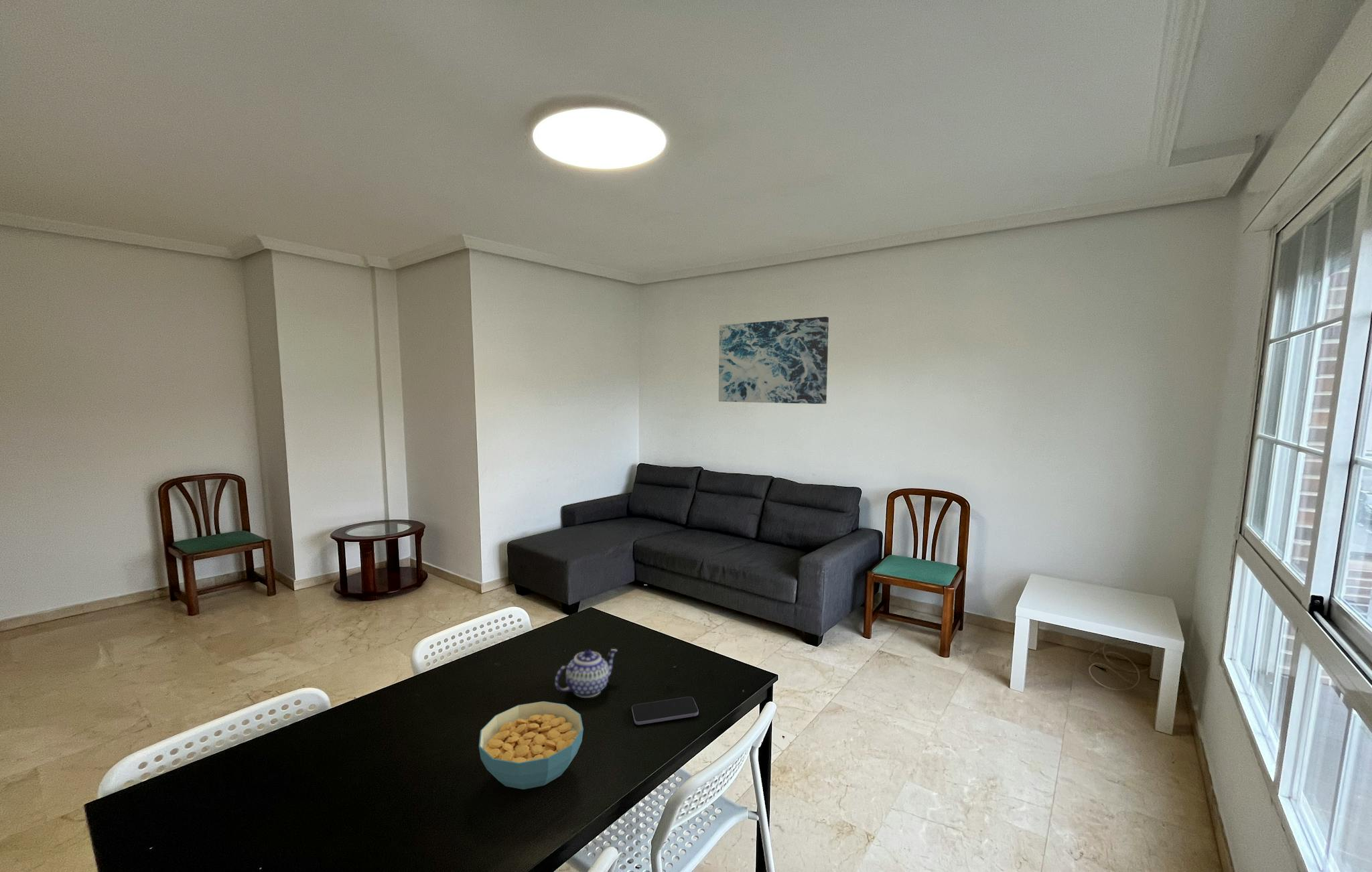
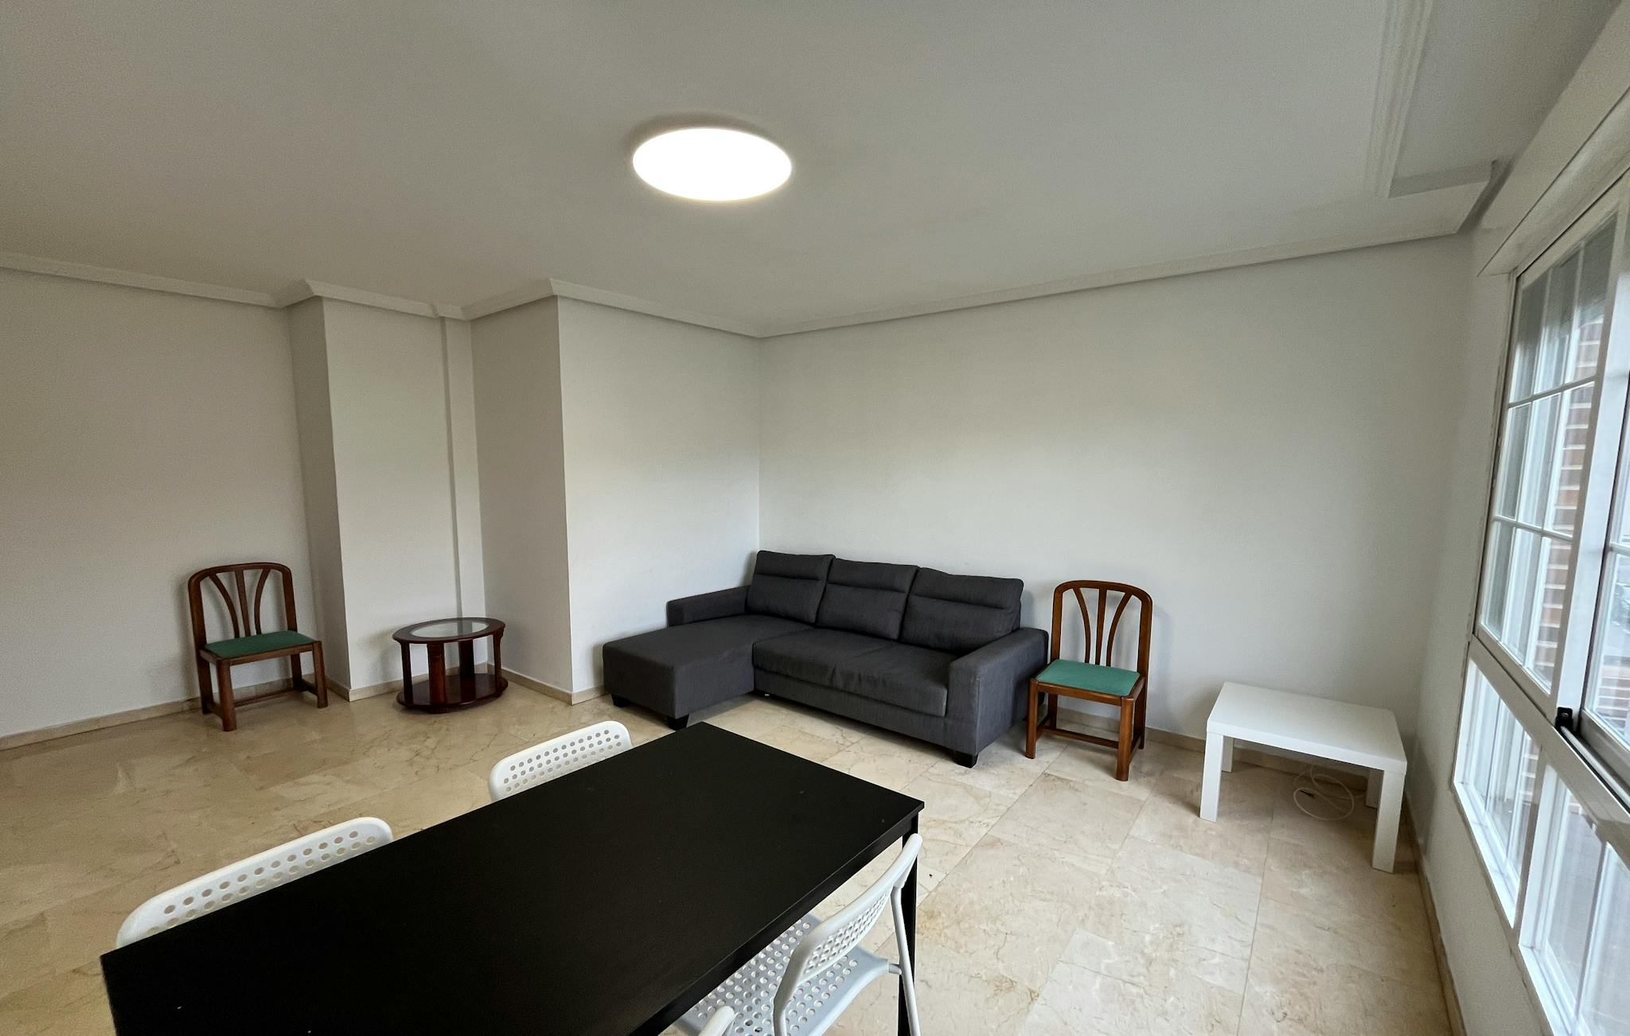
- cereal bowl [478,701,584,790]
- smartphone [631,696,699,725]
- wall art [718,316,829,405]
- teapot [555,648,618,699]
